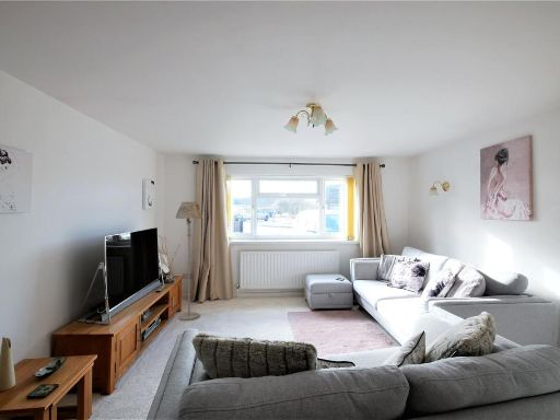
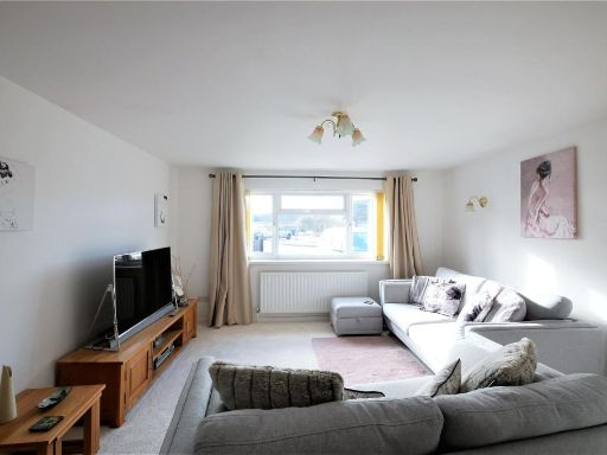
- floor lamp [175,201,203,322]
